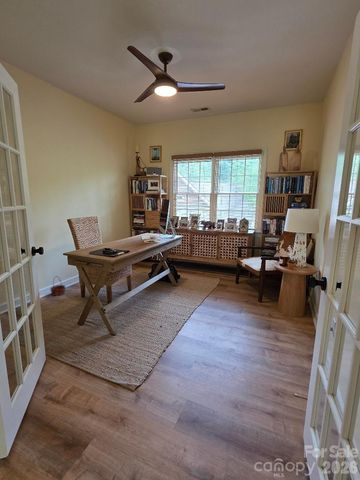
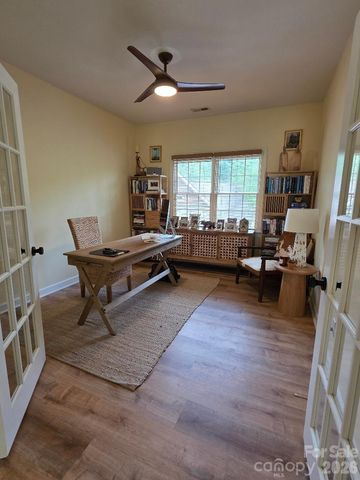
- basket [49,275,67,297]
